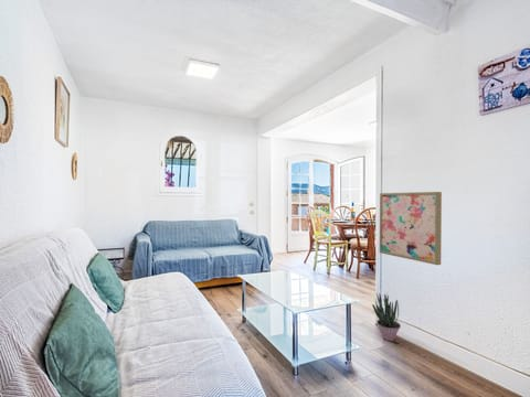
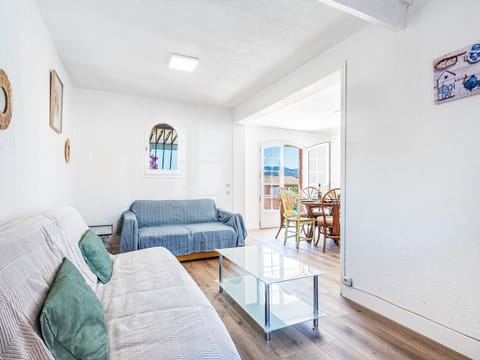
- potted plant [371,291,402,342]
- wall art [379,191,443,266]
